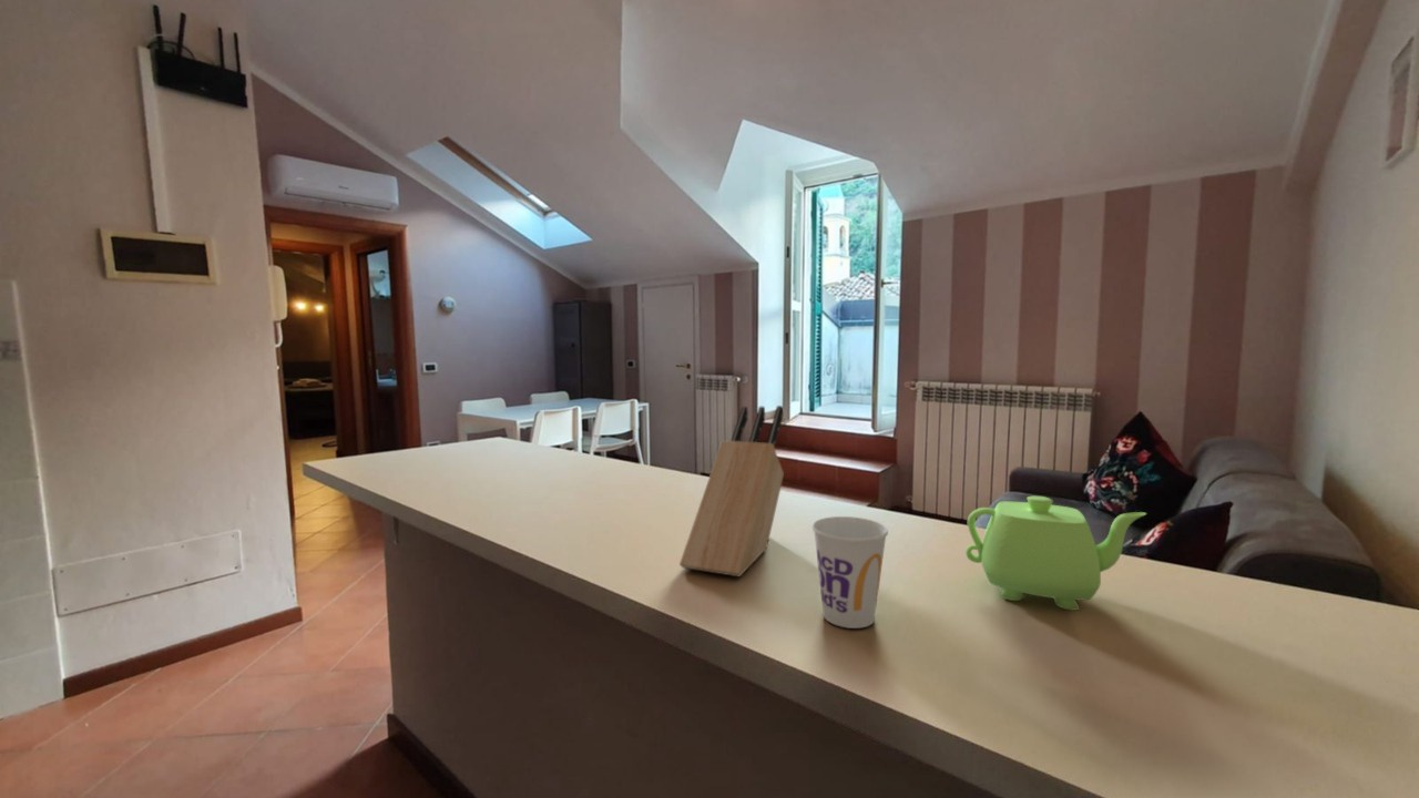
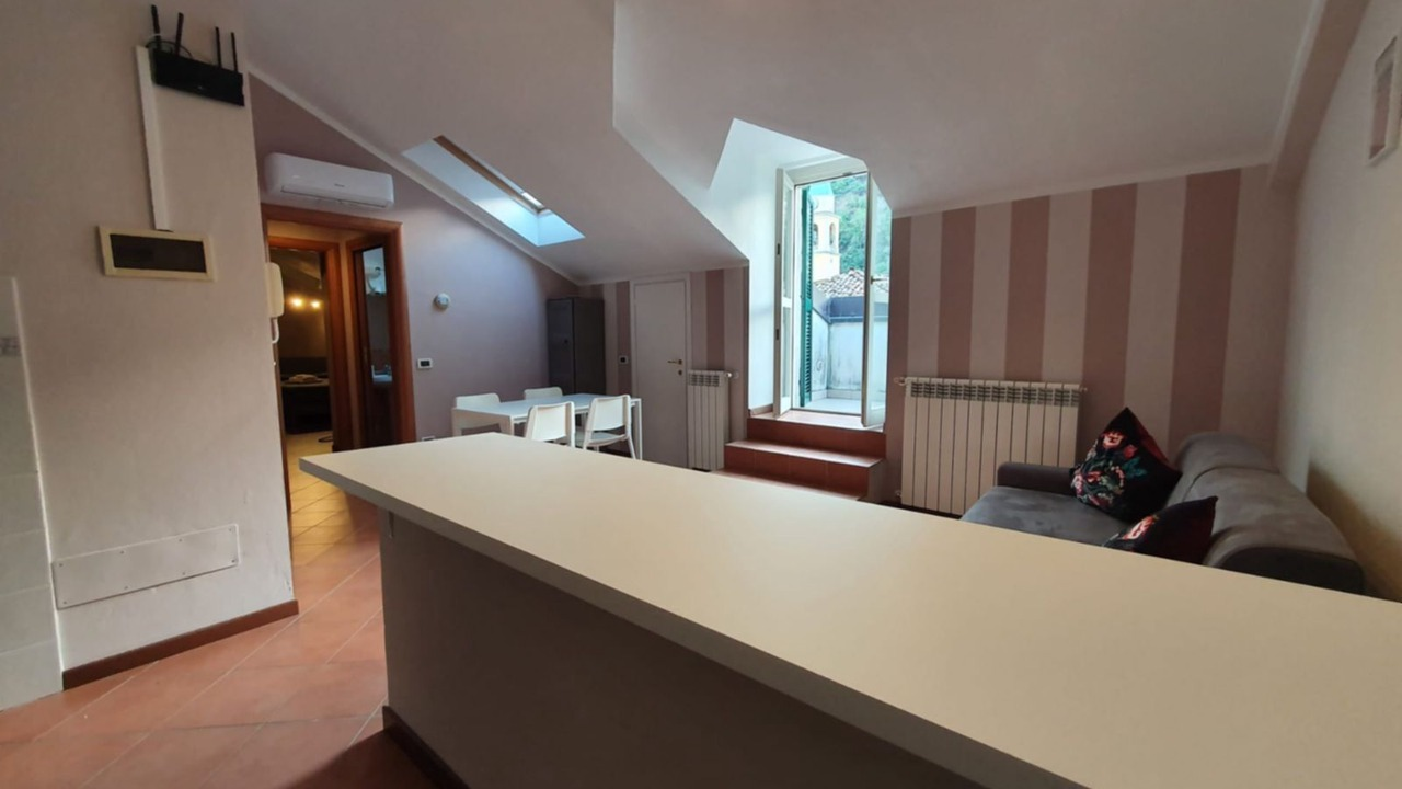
- teapot [964,495,1147,611]
- cup [811,515,889,630]
- knife block [678,405,785,577]
